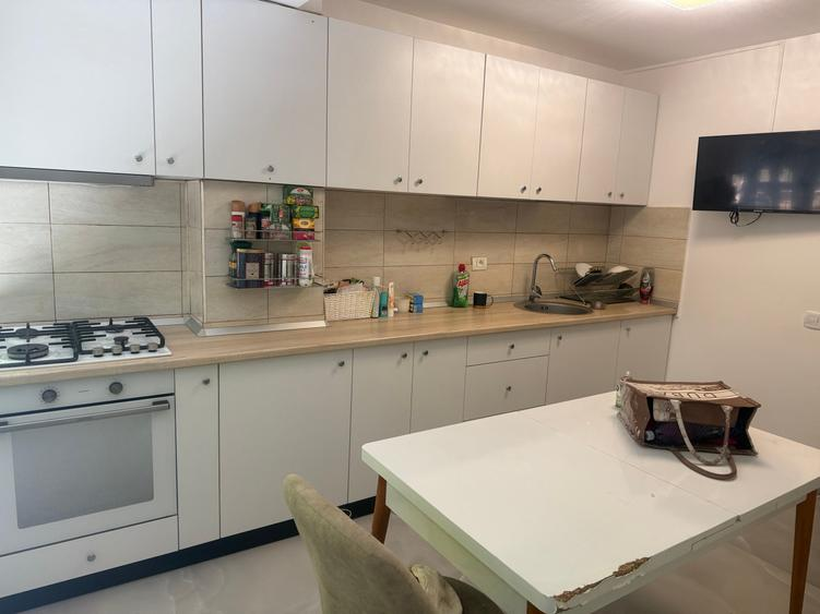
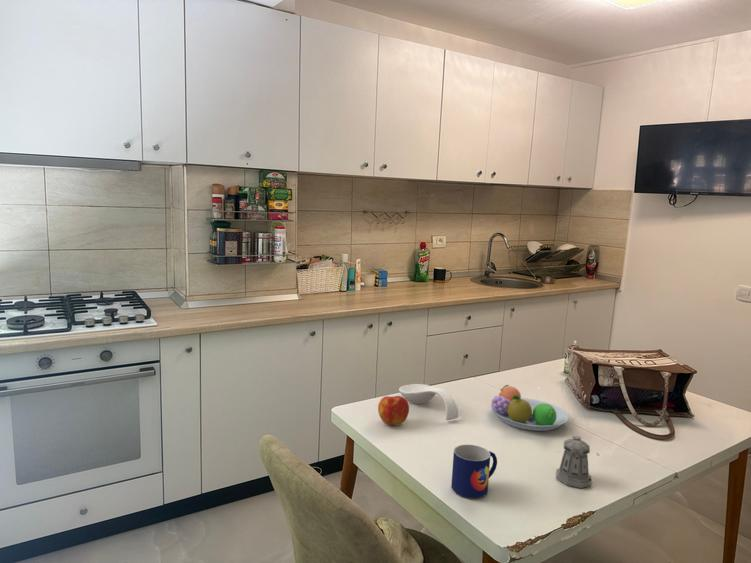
+ pepper shaker [555,435,593,489]
+ mug [450,444,498,499]
+ apple [377,395,410,427]
+ fruit bowl [490,384,570,432]
+ spoon rest [398,383,460,421]
